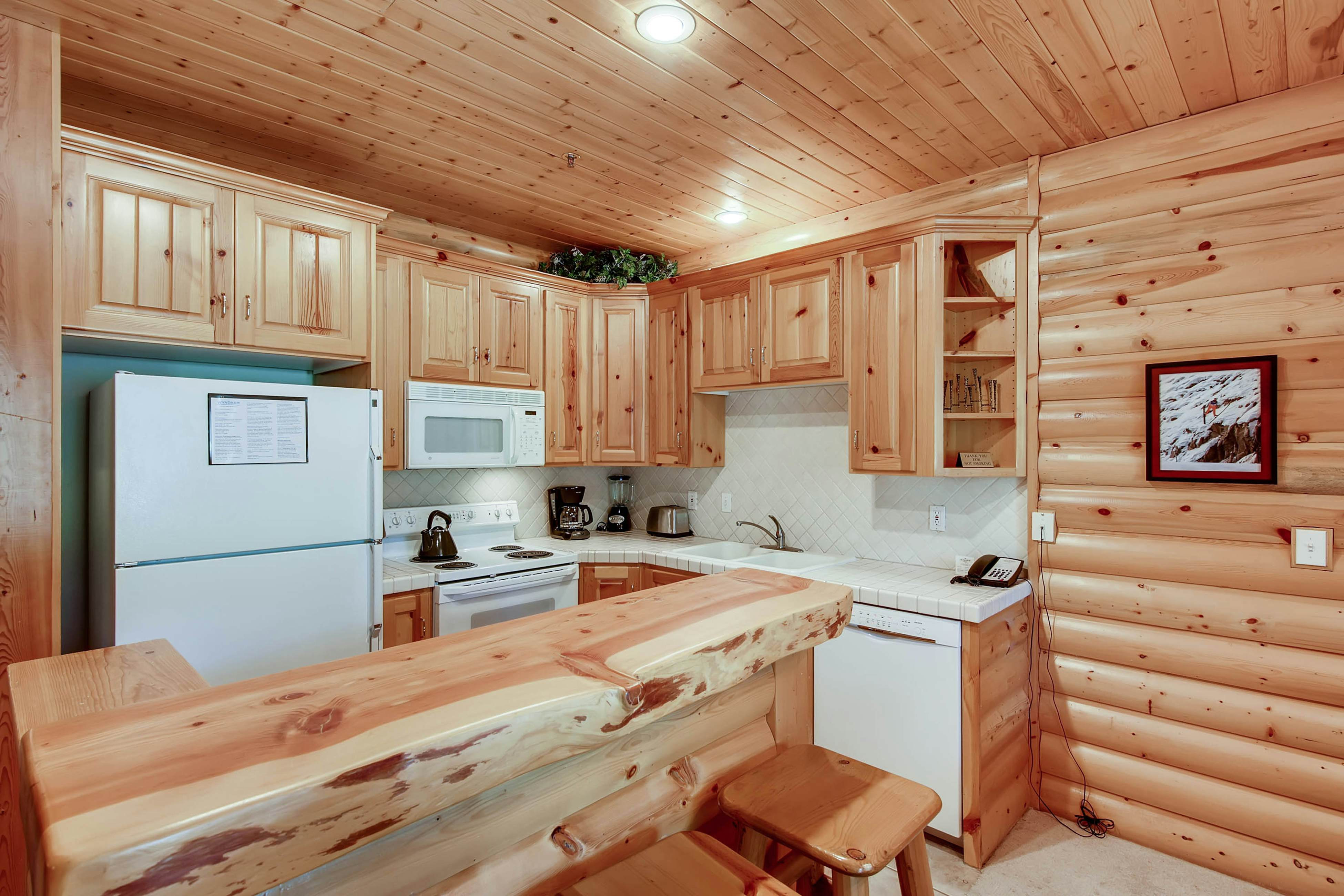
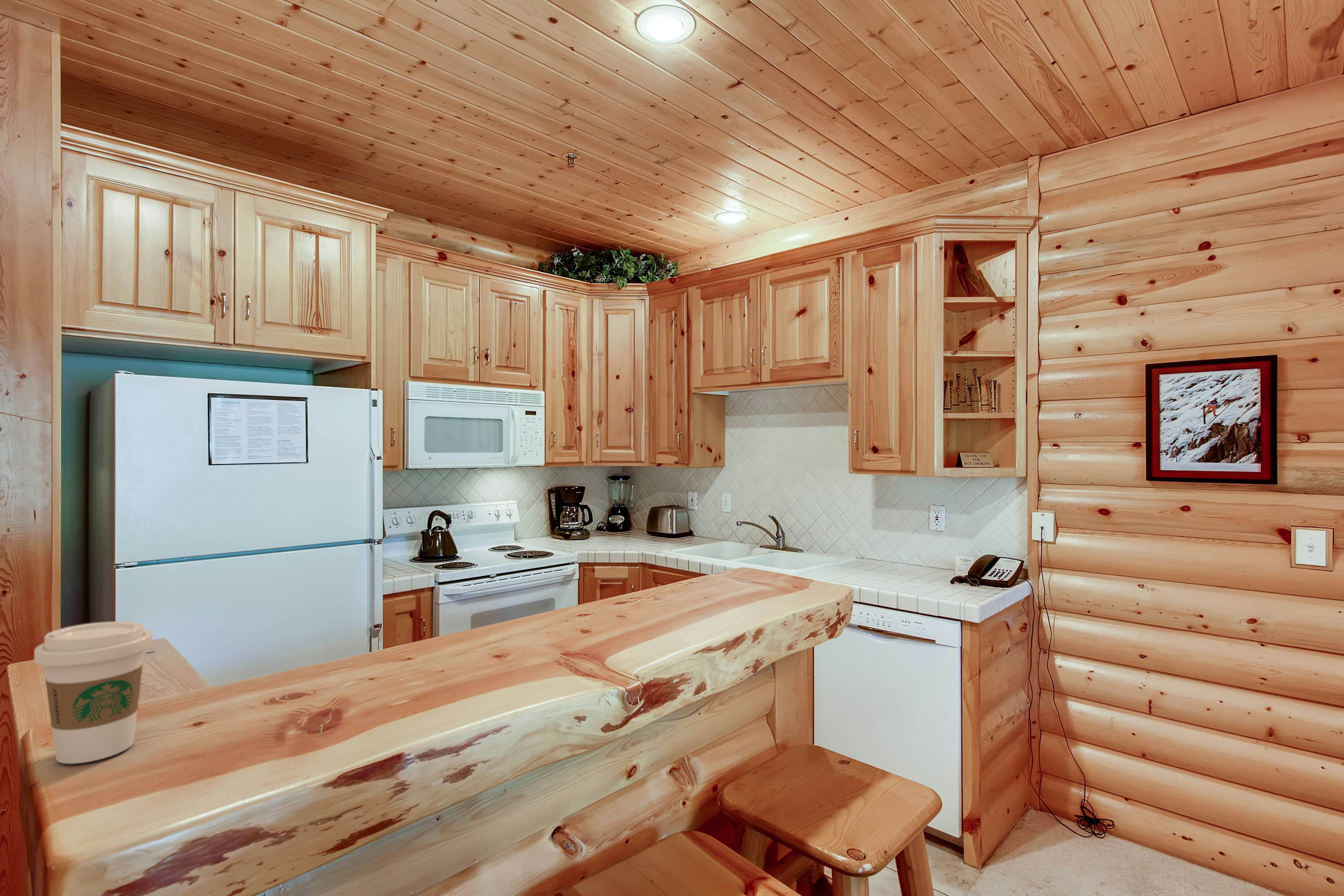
+ coffee cup [34,621,153,764]
